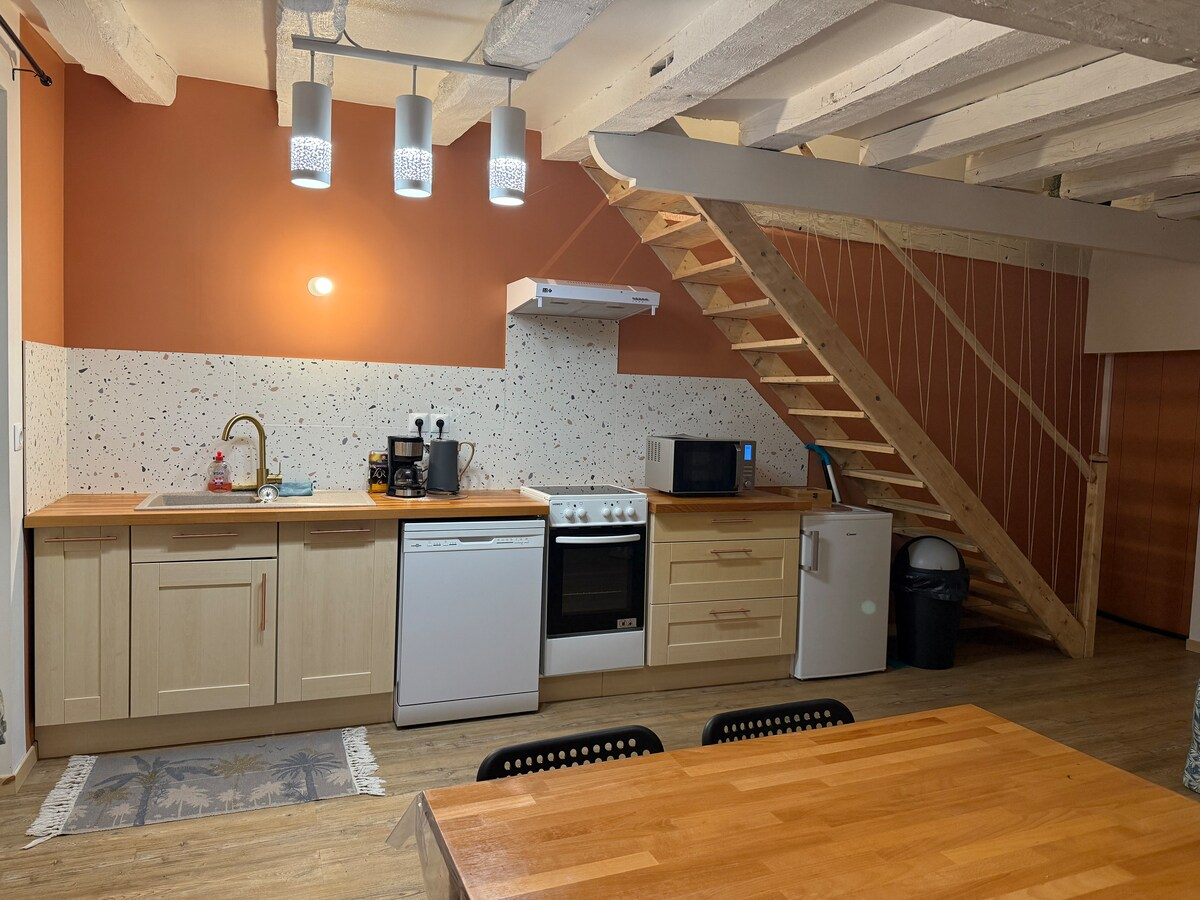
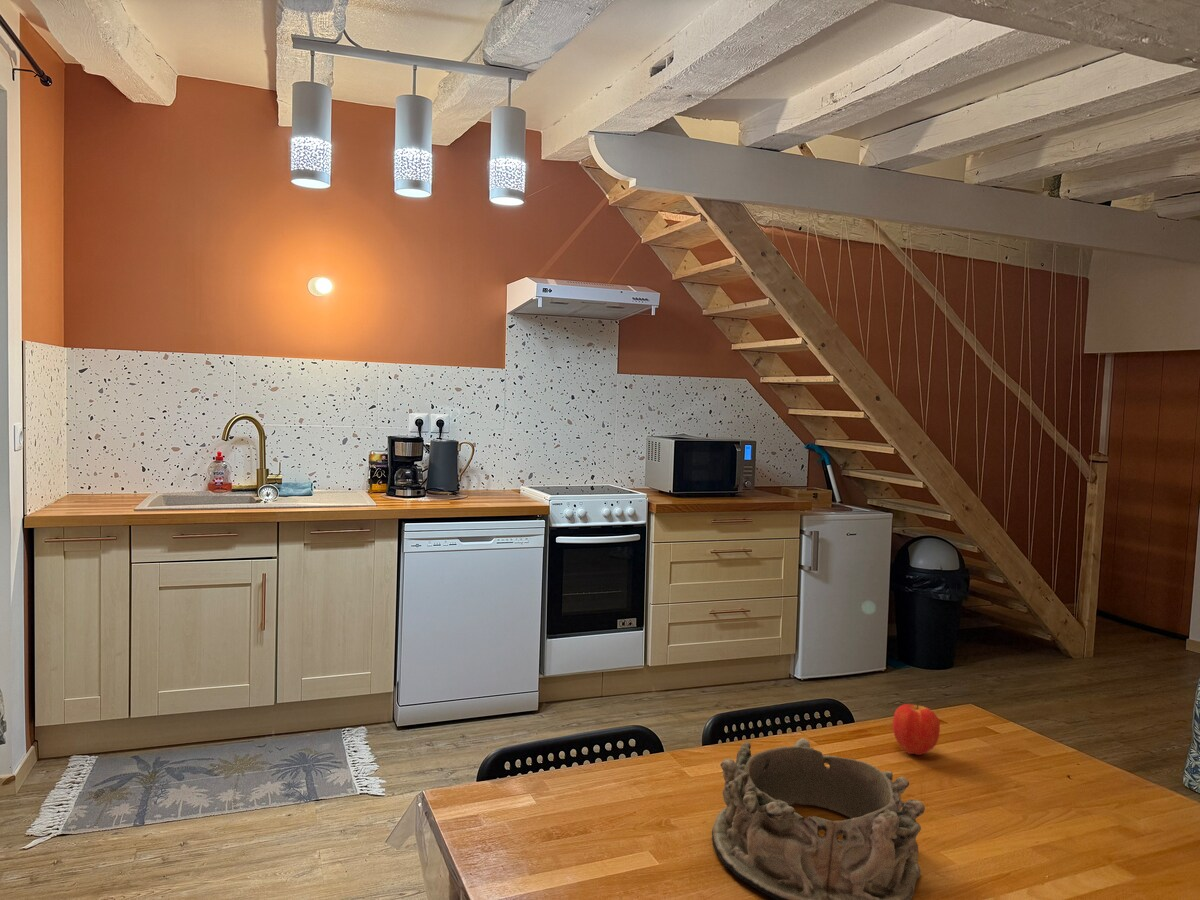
+ apple [891,701,941,756]
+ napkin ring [711,737,926,900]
